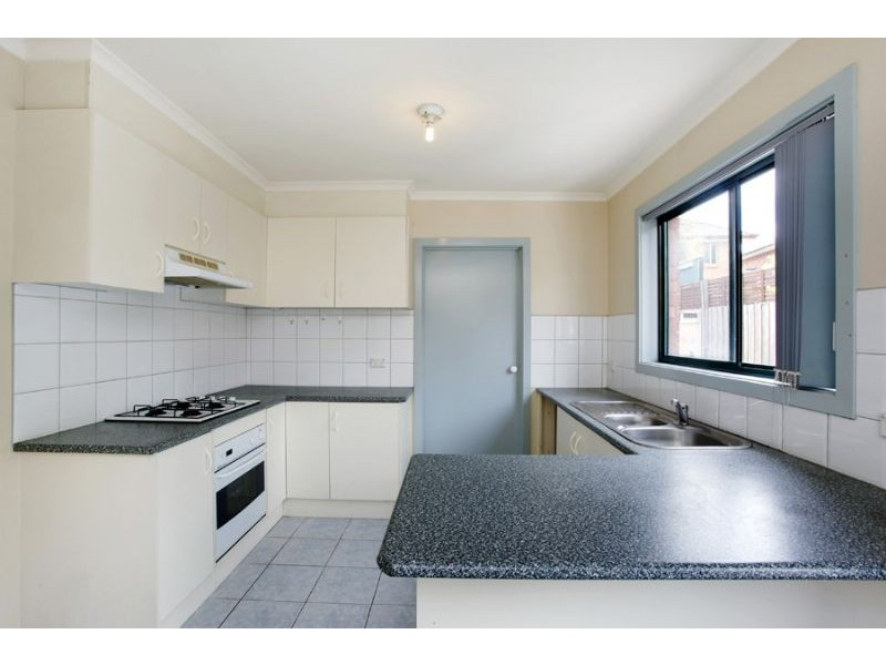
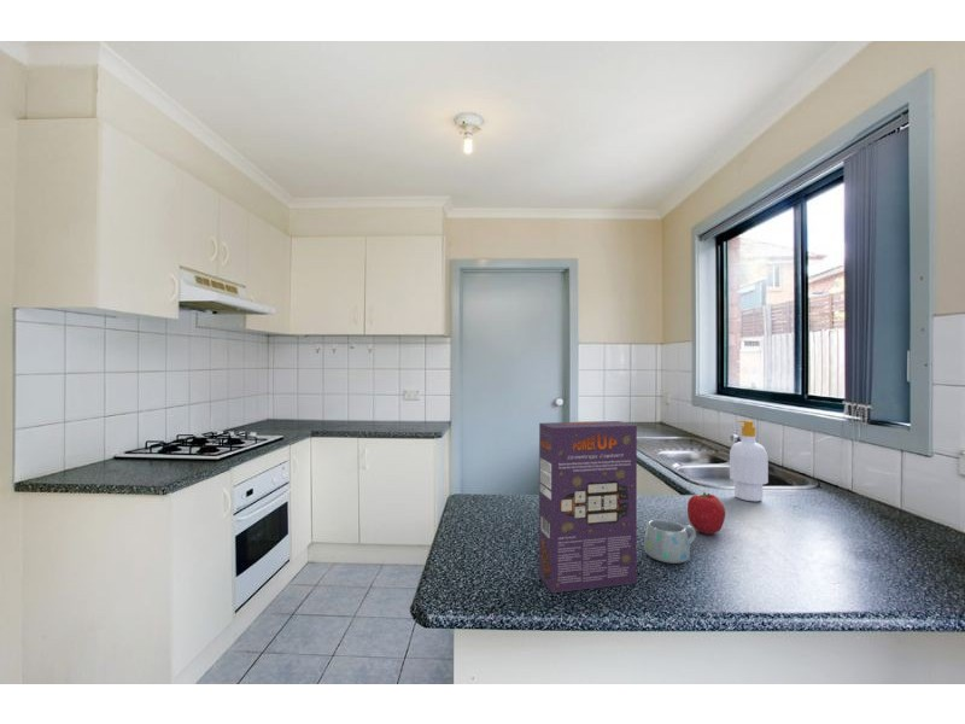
+ mug [643,518,697,565]
+ cereal box [538,420,638,594]
+ soap bottle [729,419,770,502]
+ fruit [686,491,726,536]
